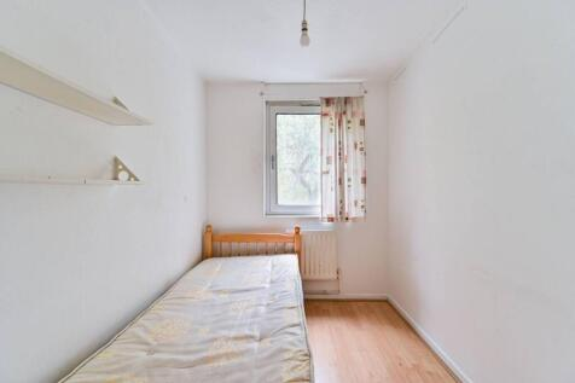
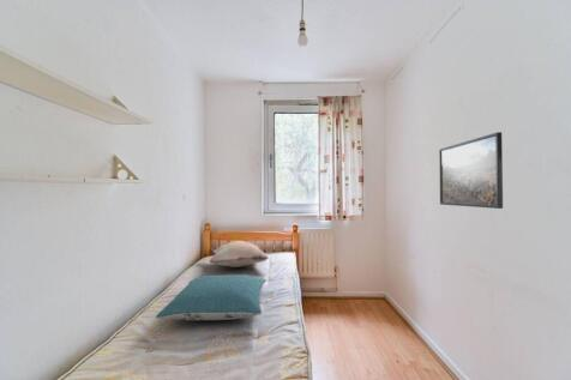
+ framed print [438,131,504,210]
+ pillow [155,273,268,321]
+ decorative pillow [208,240,270,269]
